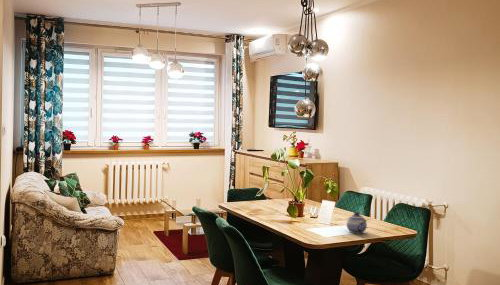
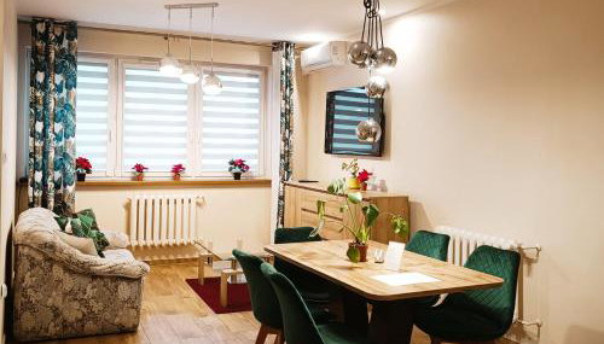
- teapot [346,211,368,234]
